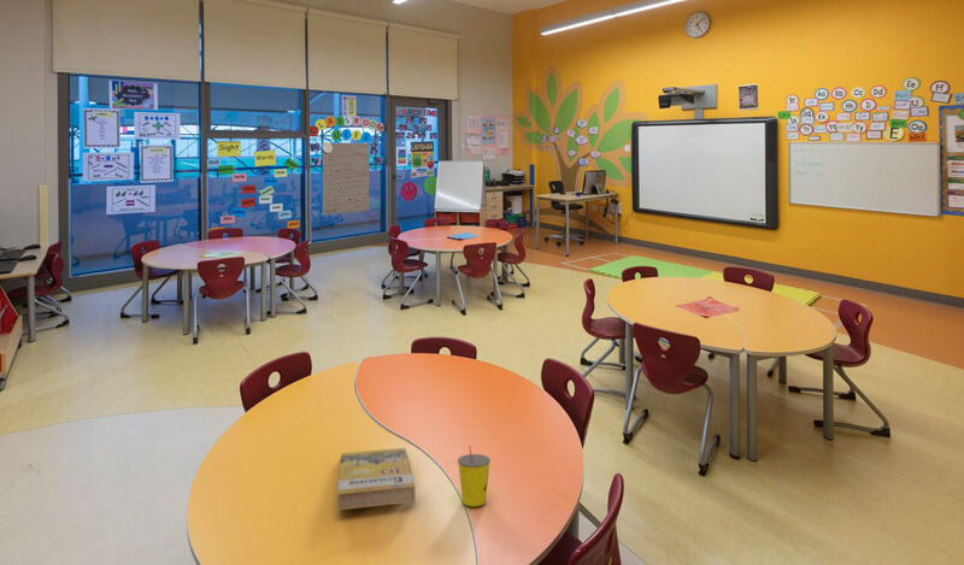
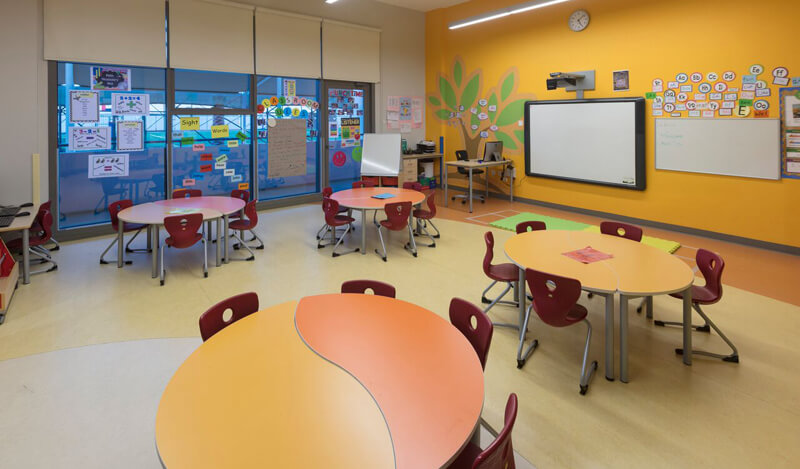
- straw [457,445,492,507]
- book [336,447,417,512]
